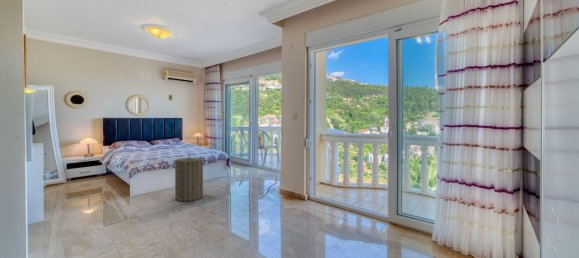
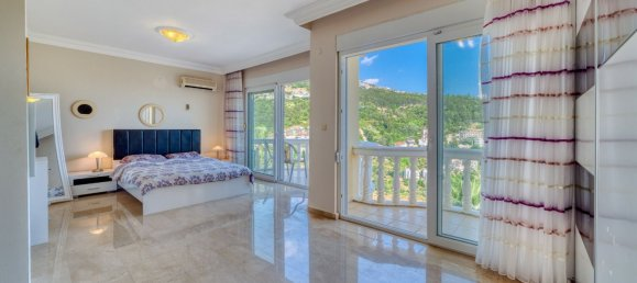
- laundry hamper [174,152,204,202]
